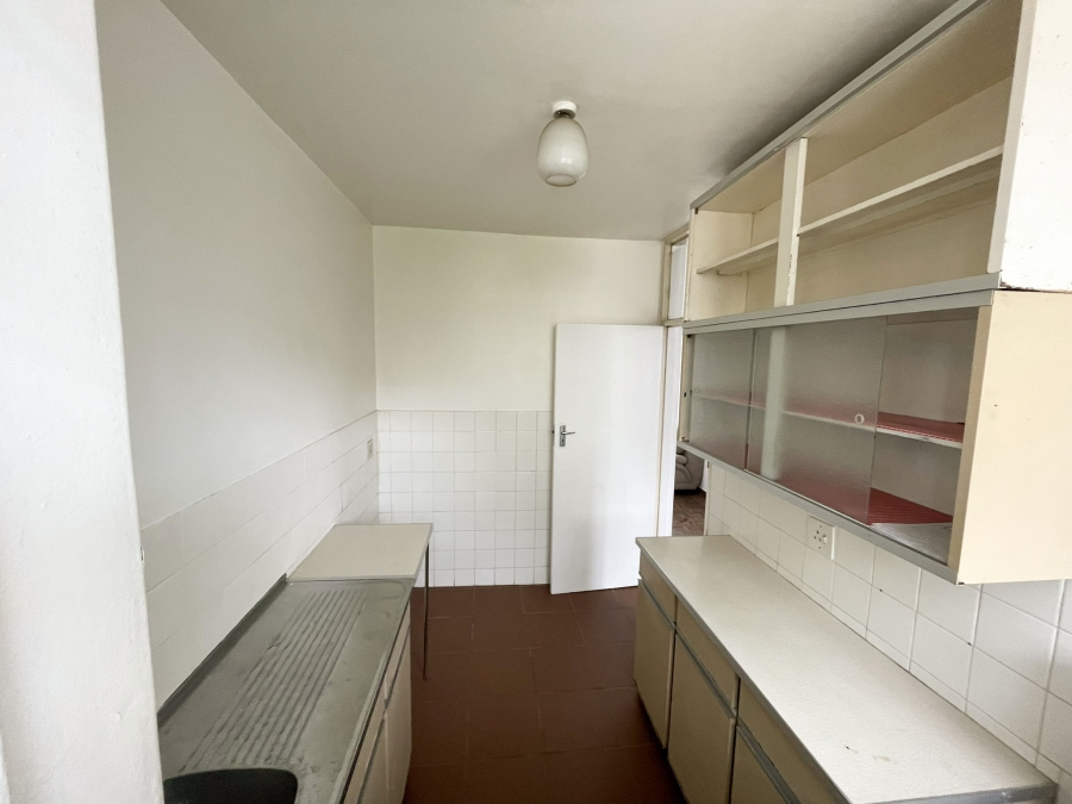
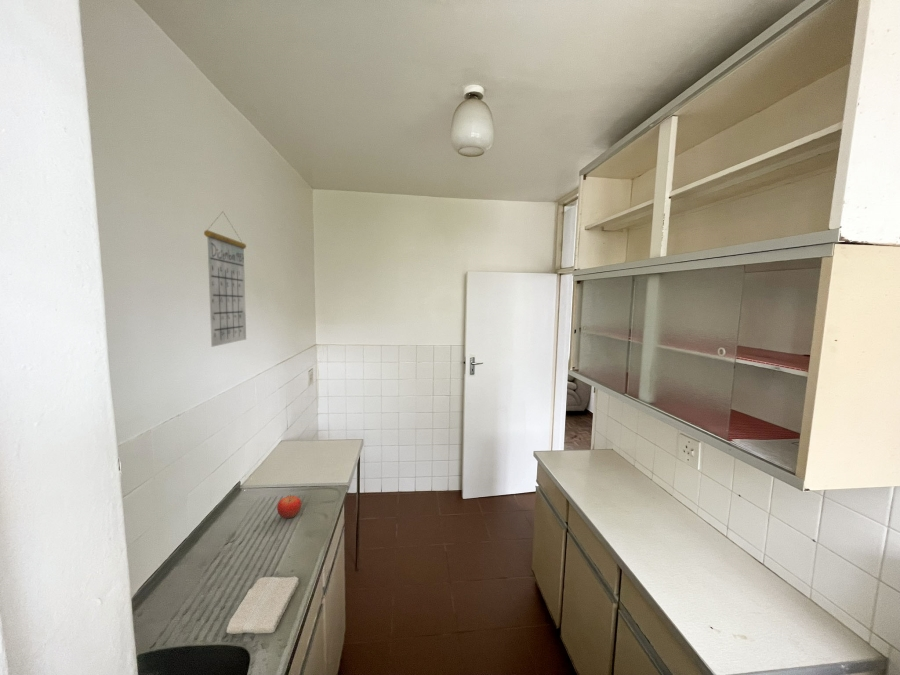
+ calendar [203,211,247,348]
+ fruit [276,494,302,519]
+ washcloth [226,575,300,635]
